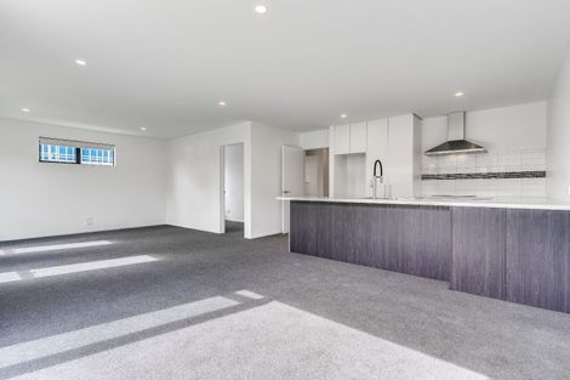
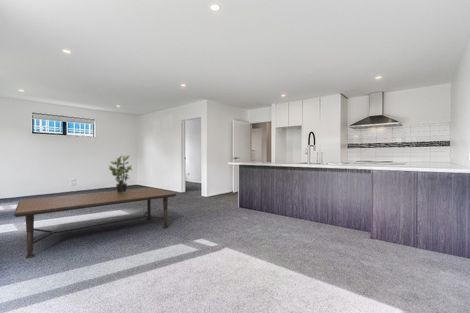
+ dining table [13,187,177,259]
+ potted plant [108,154,133,194]
